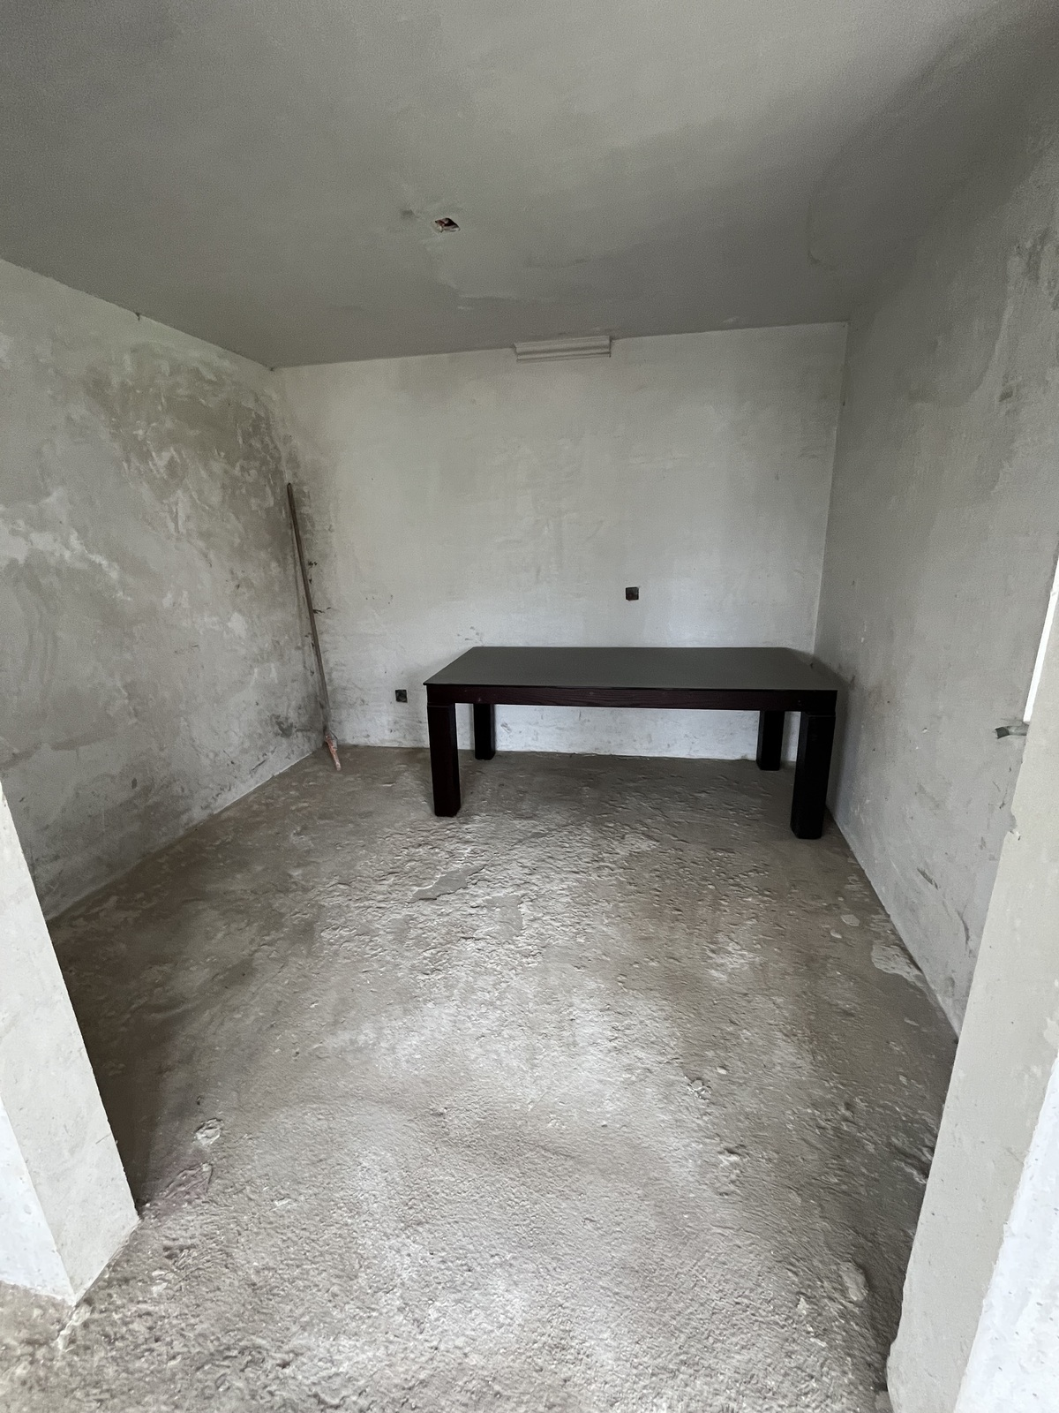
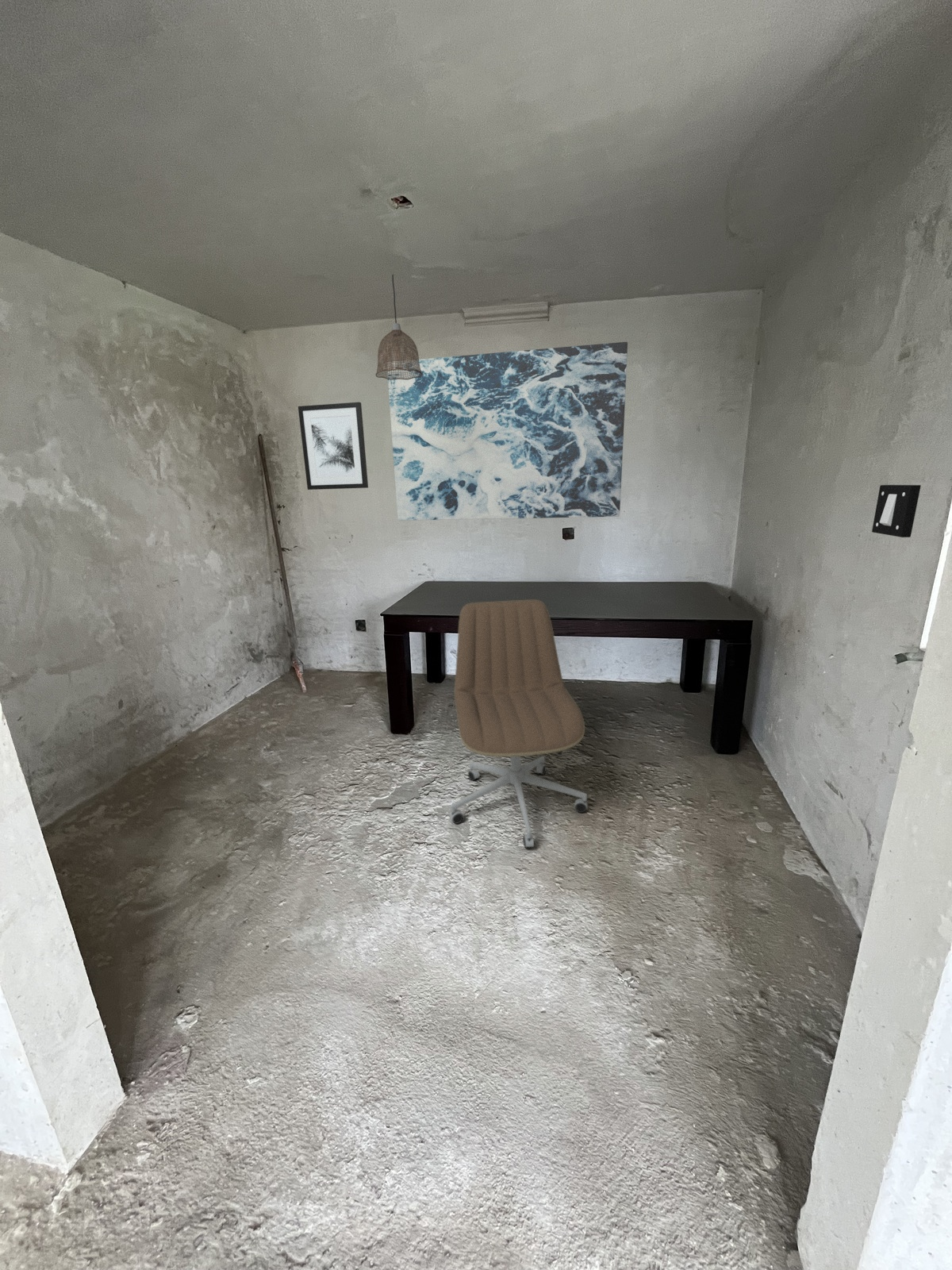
+ wall art [387,341,628,521]
+ wall art [298,402,369,491]
+ light switch [871,484,922,538]
+ office chair [449,599,588,849]
+ pendant lamp [375,274,423,380]
